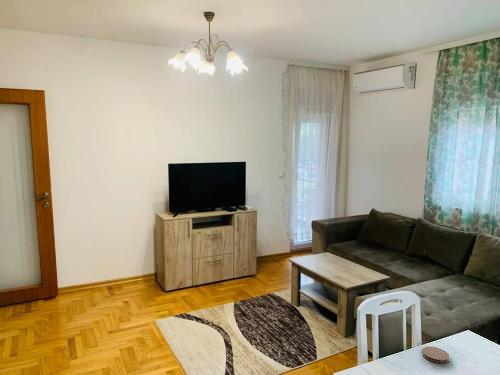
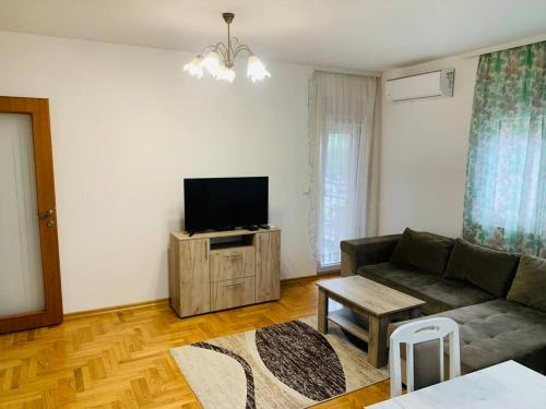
- coaster [421,346,450,364]
